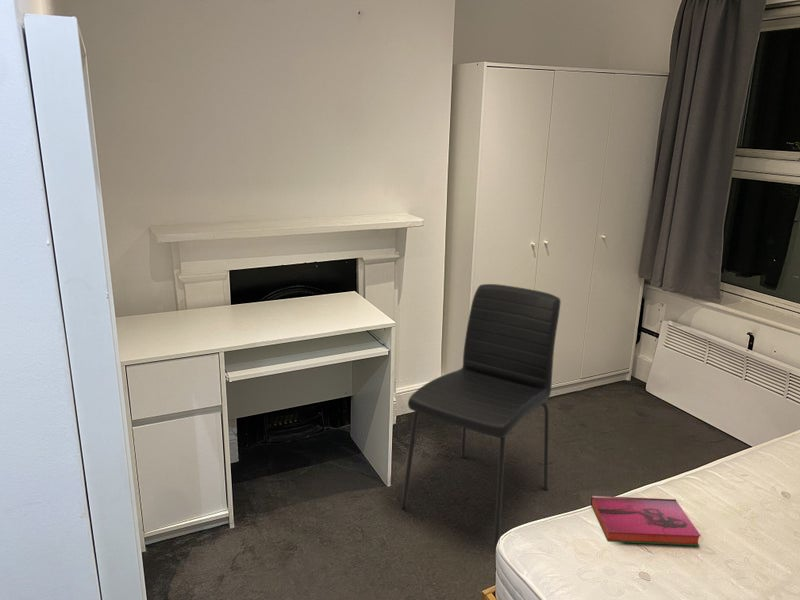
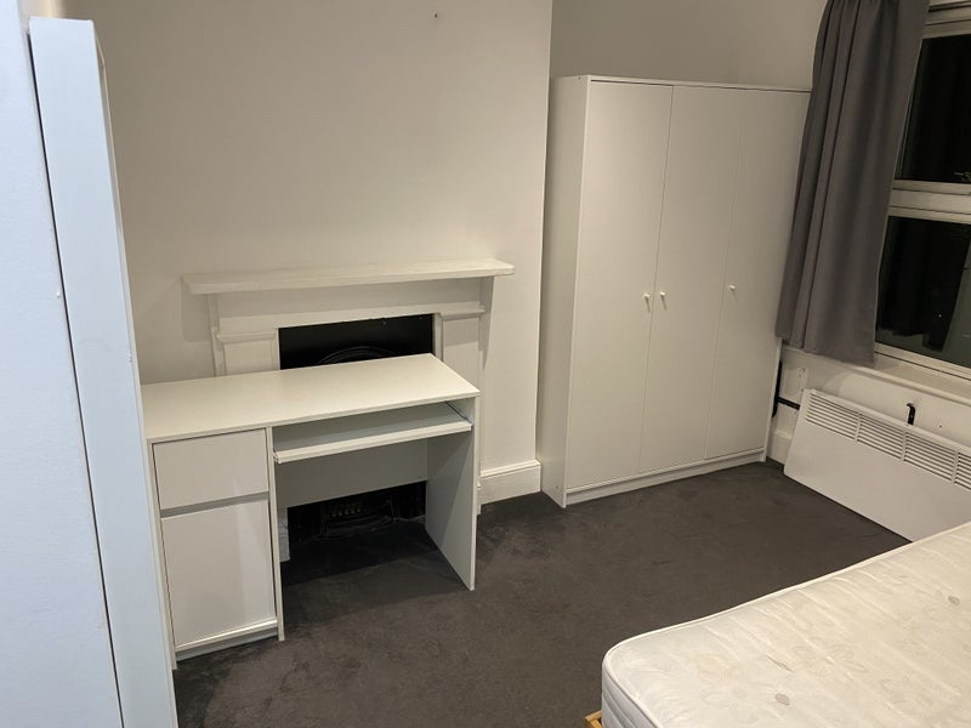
- chair [400,283,562,548]
- hardback book [590,495,702,547]
